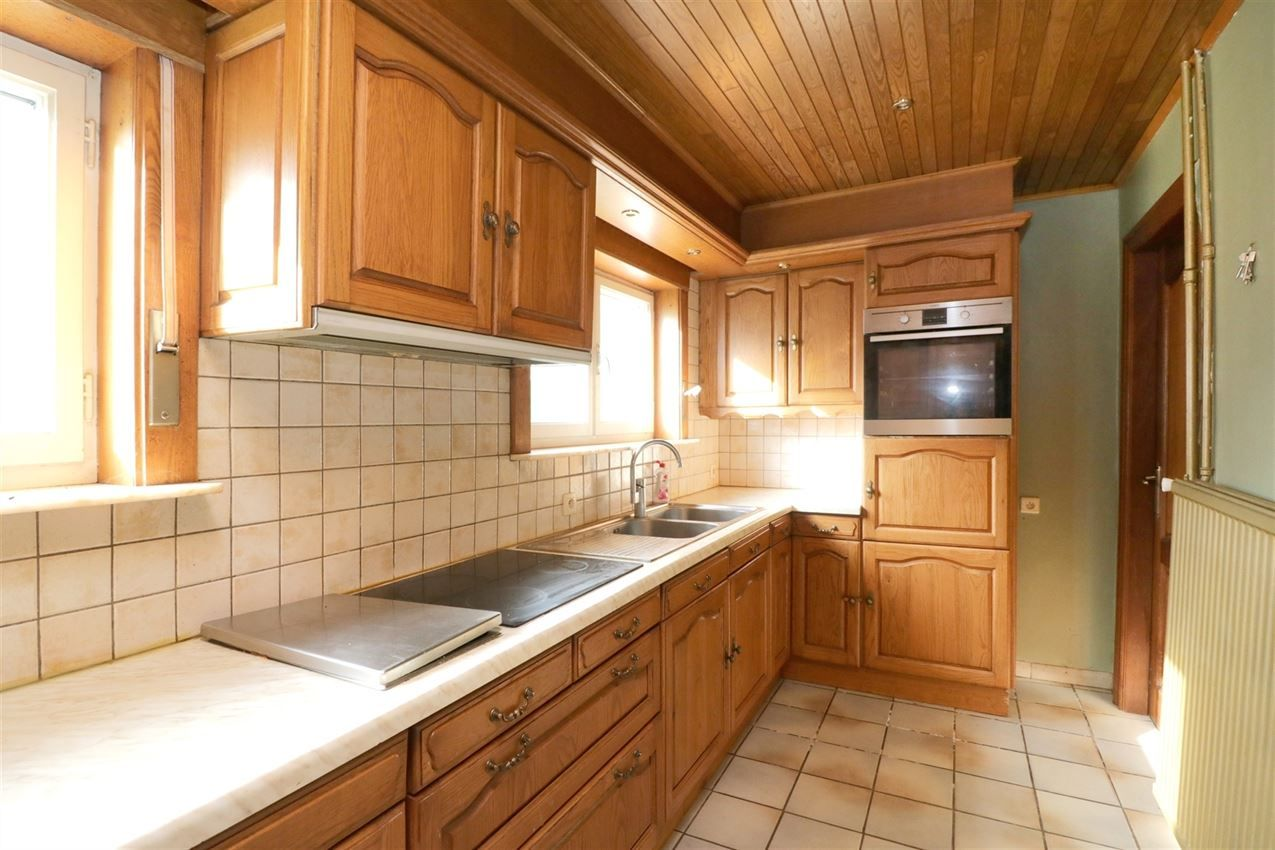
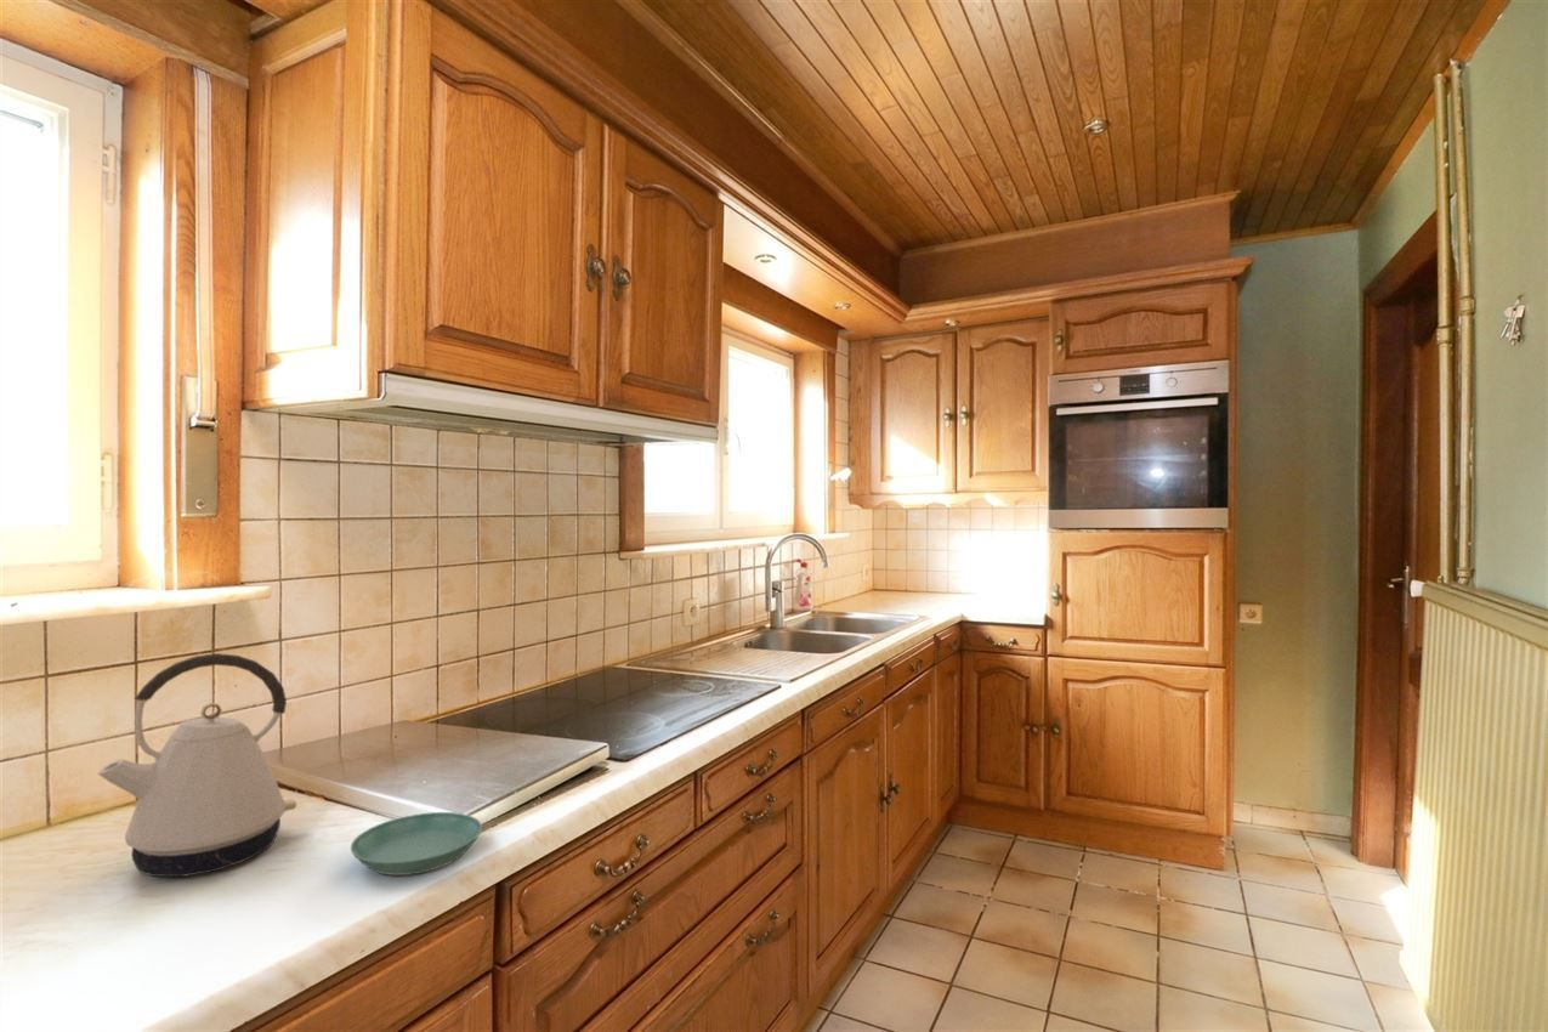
+ kettle [97,652,297,878]
+ saucer [350,811,483,877]
